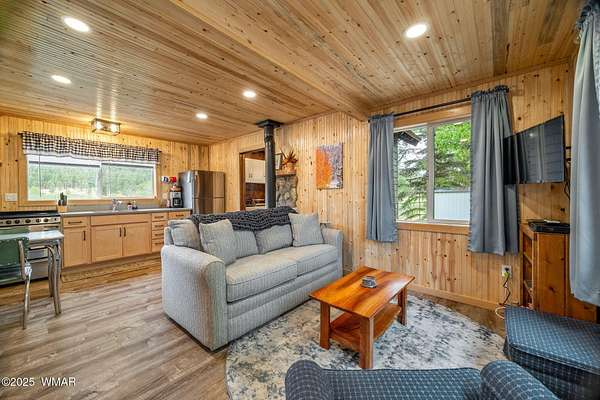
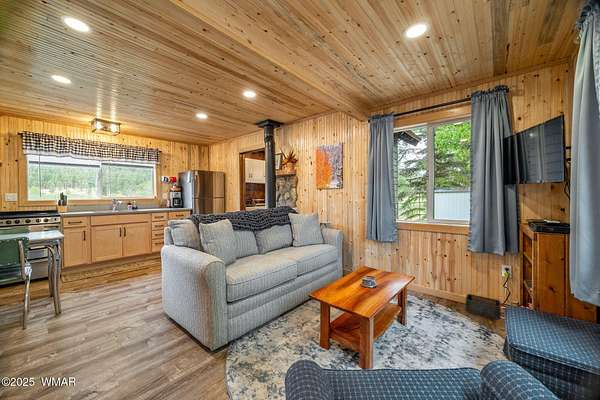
+ storage bin [465,293,502,320]
